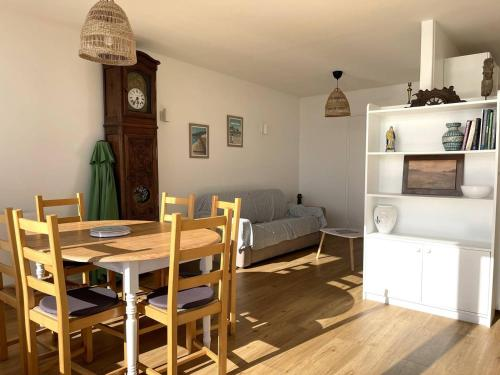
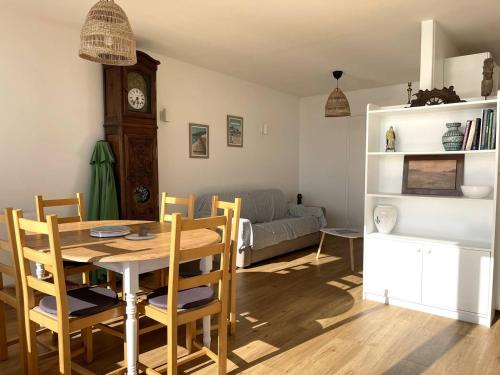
+ teapot [124,221,158,240]
